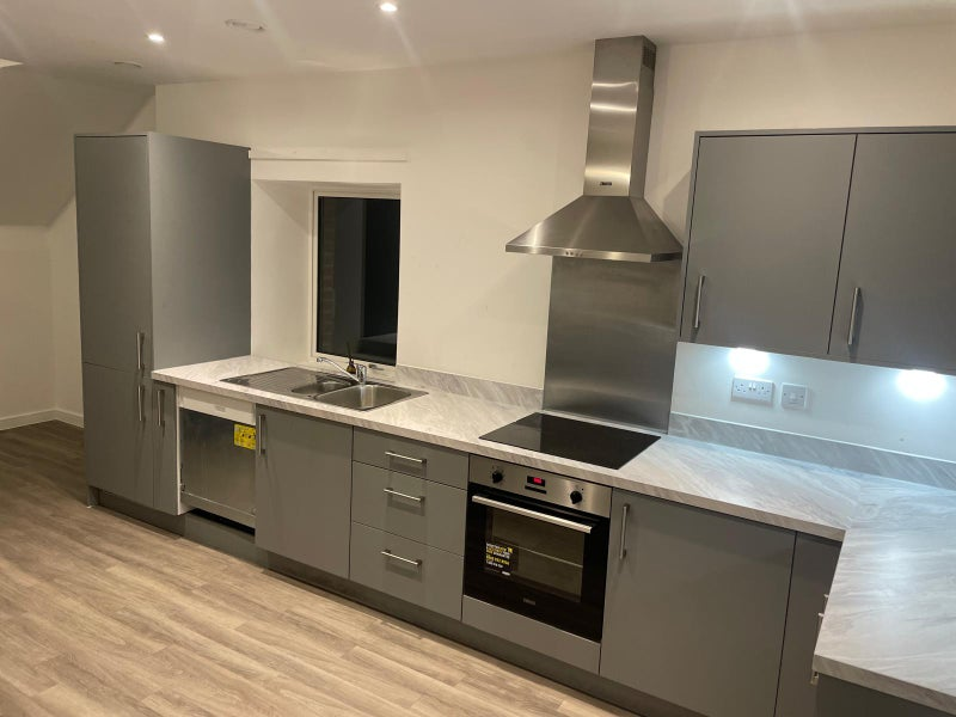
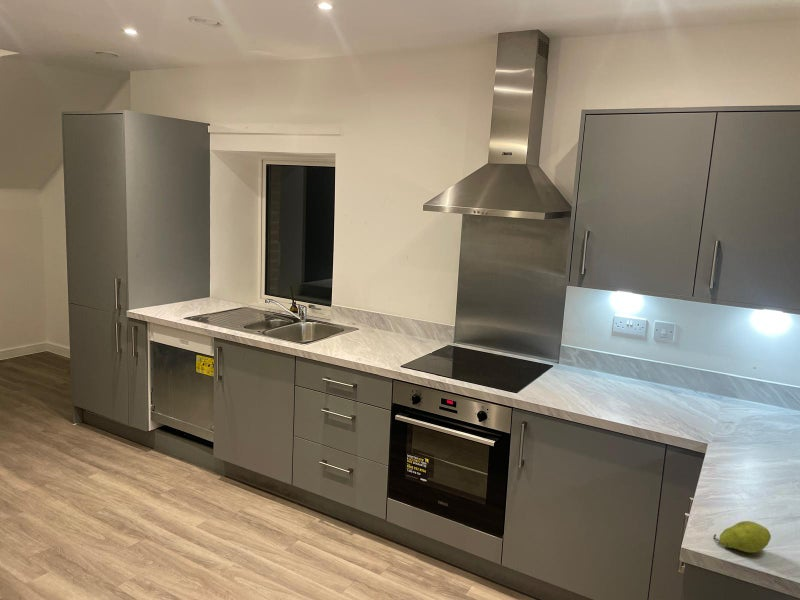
+ fruit [713,520,772,554]
